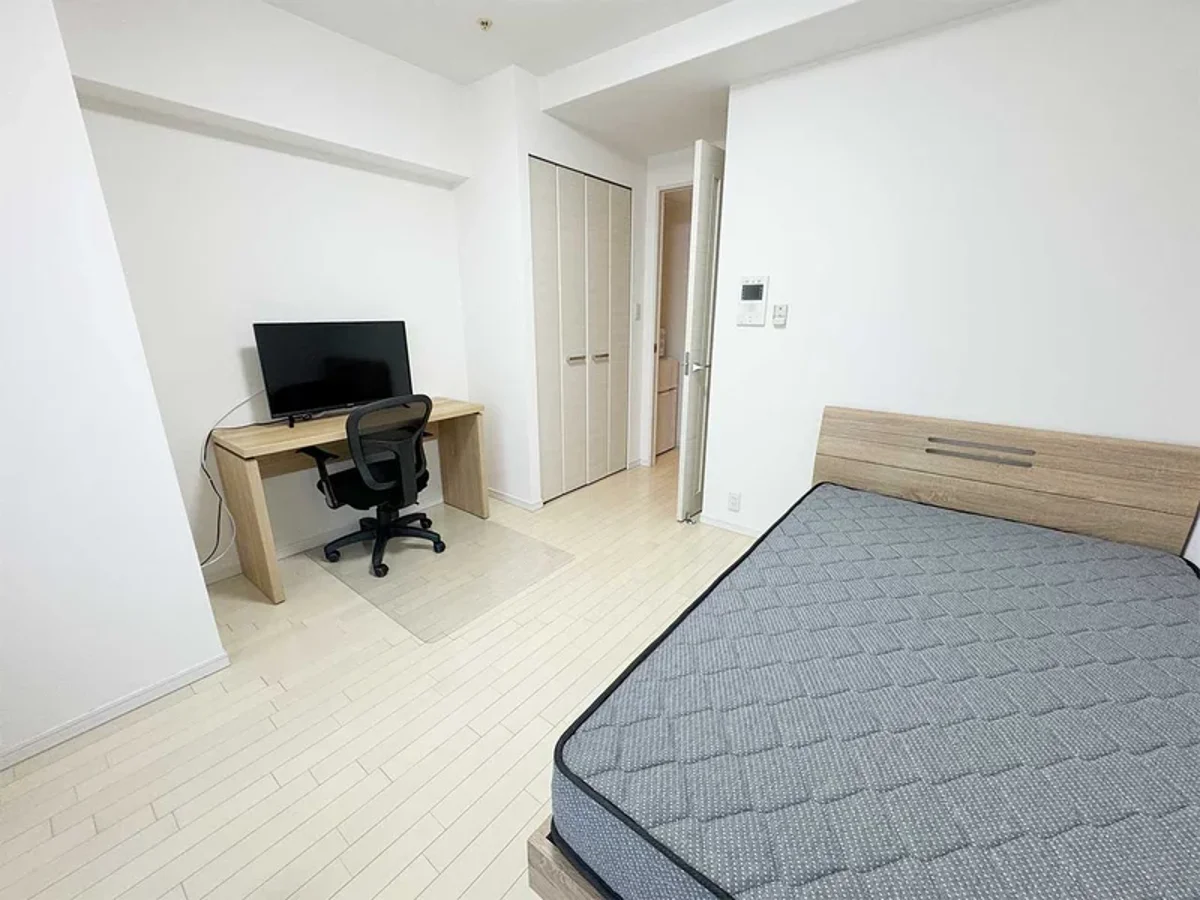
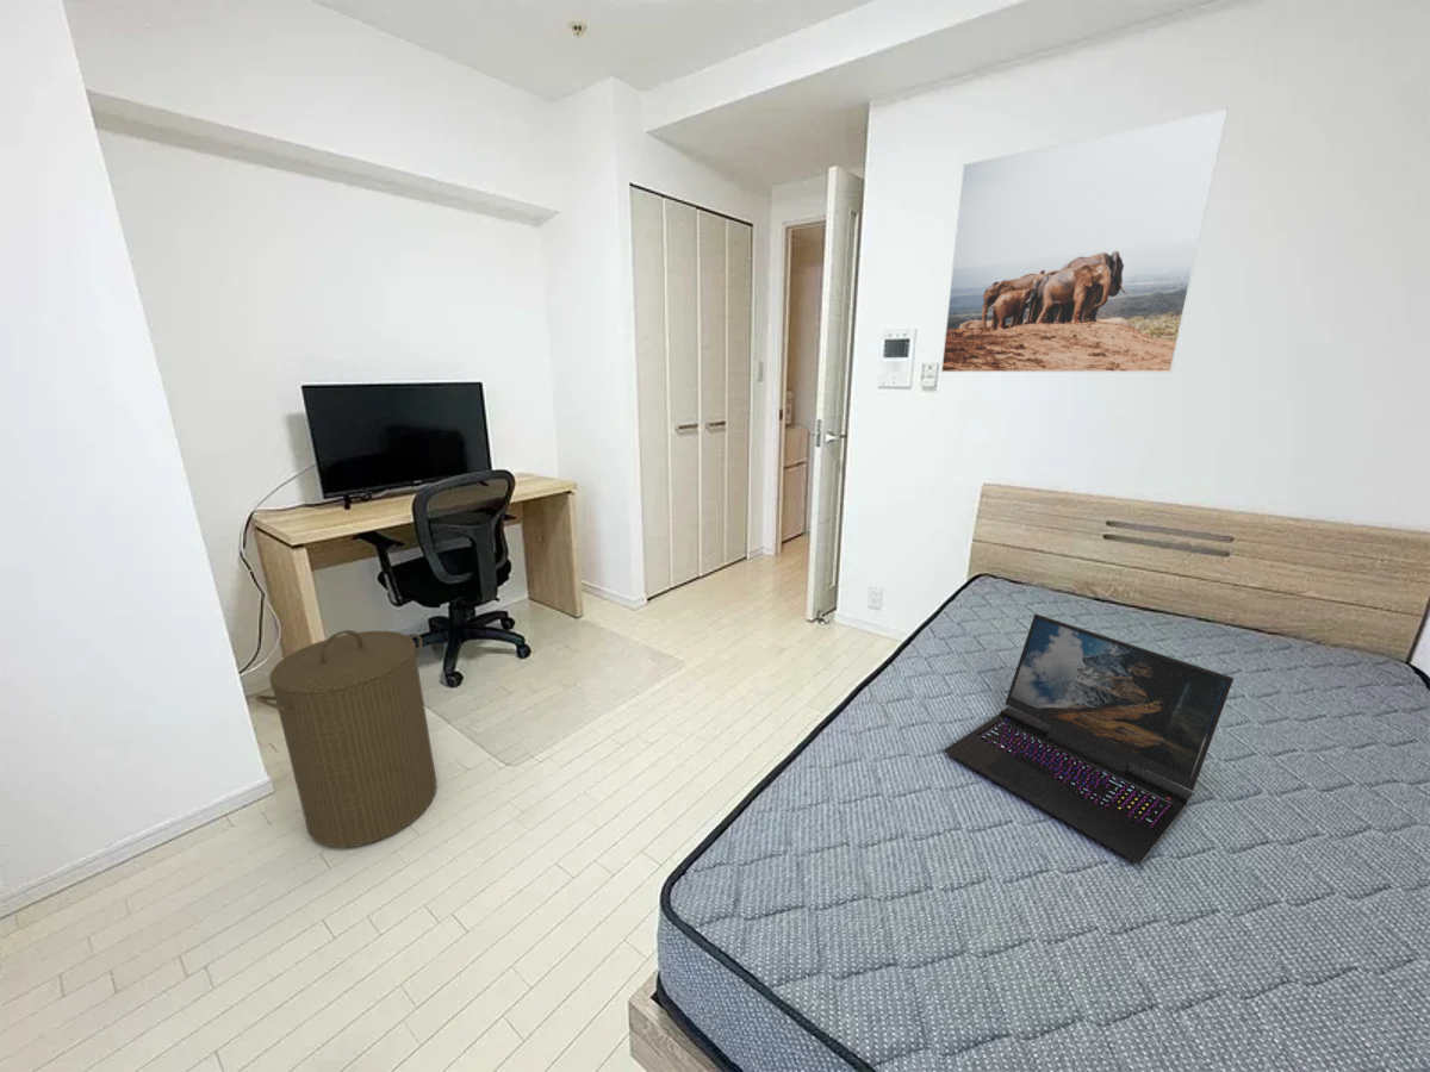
+ laptop [943,612,1235,866]
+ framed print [940,107,1229,373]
+ laundry hamper [255,629,439,849]
